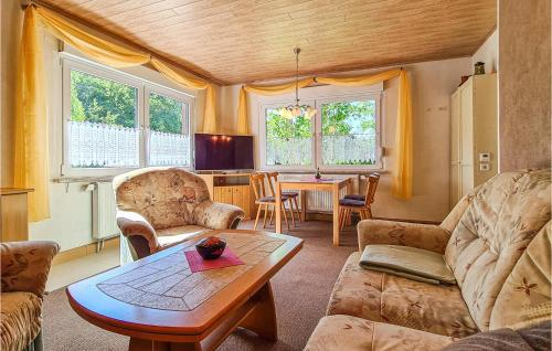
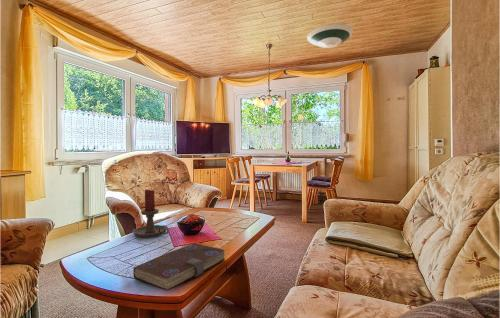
+ candle holder [132,189,170,238]
+ book [132,242,226,292]
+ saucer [306,23,354,49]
